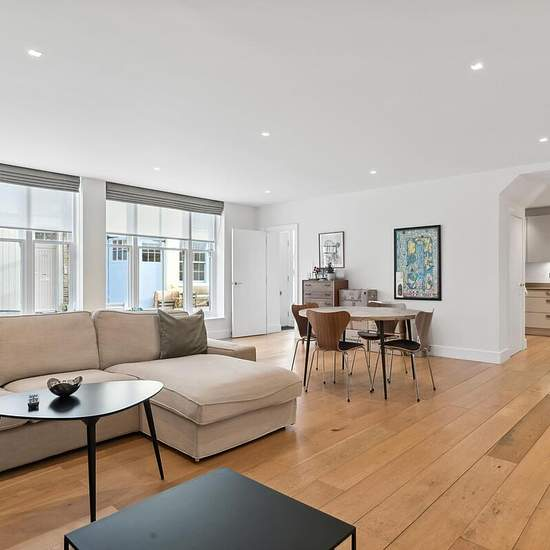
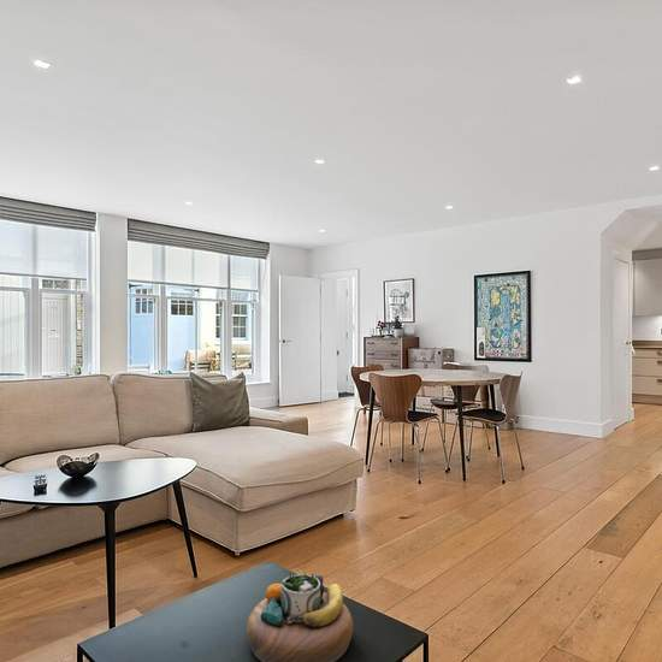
+ decorative bowl [246,572,354,662]
